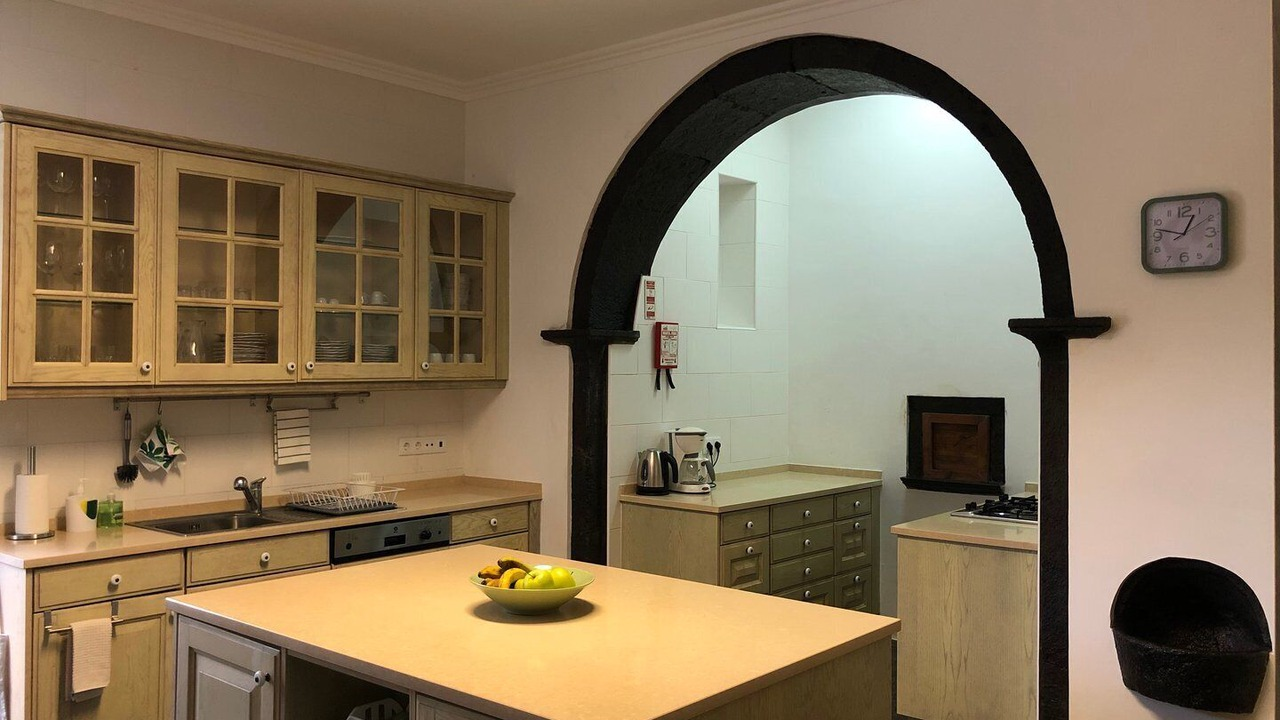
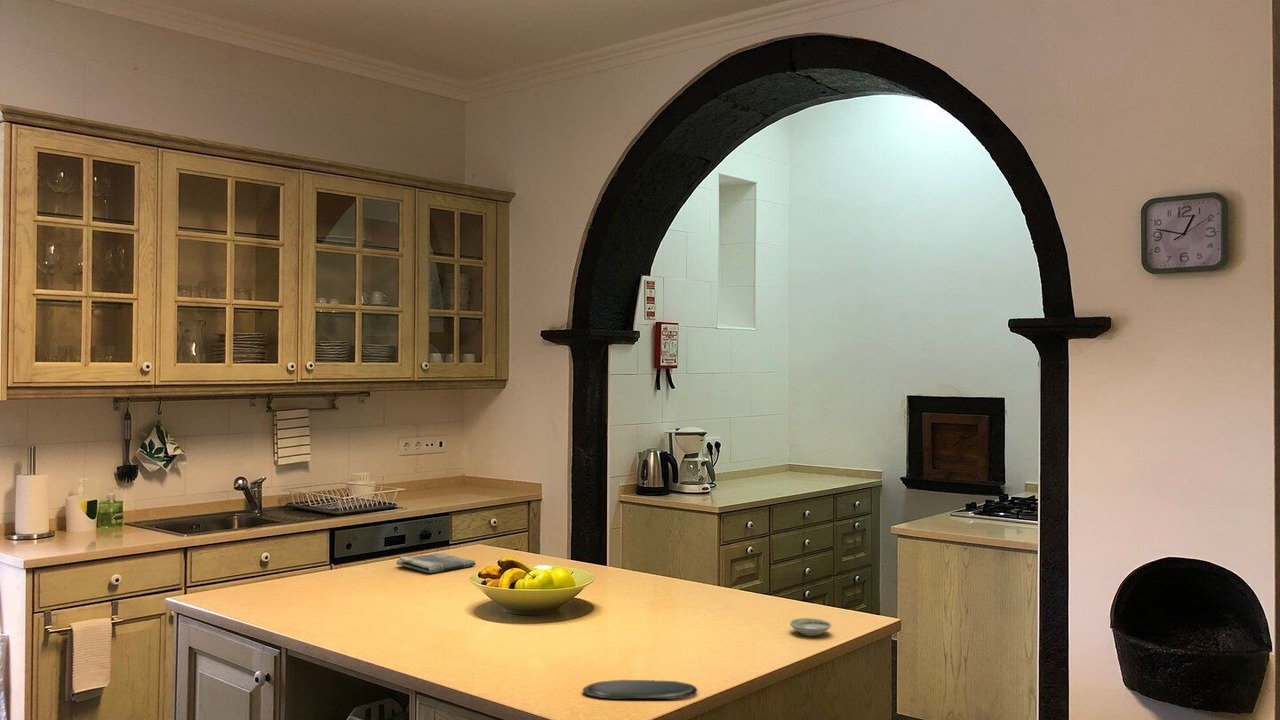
+ dish towel [396,552,477,574]
+ saucer [789,617,833,637]
+ oval tray [582,679,698,700]
